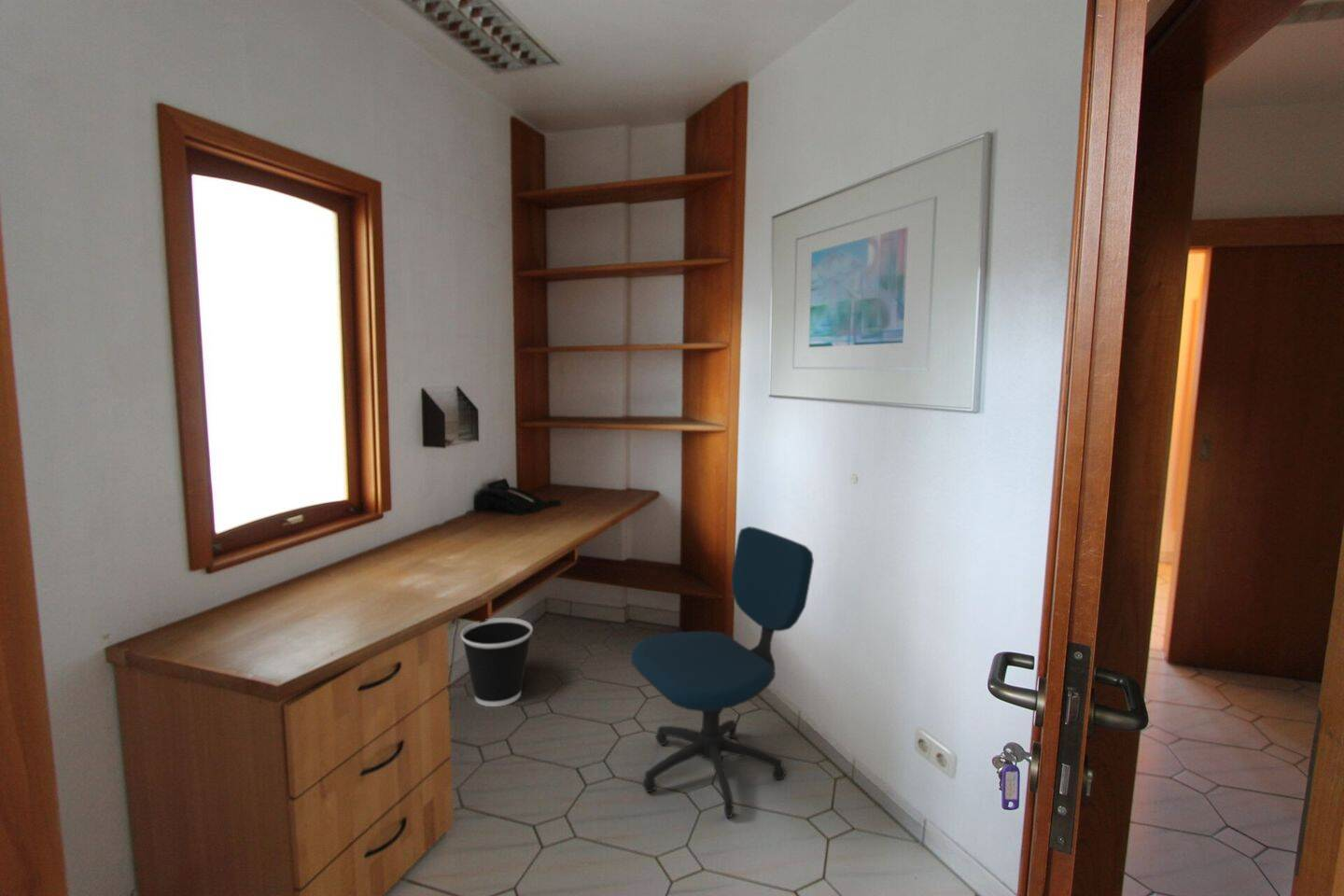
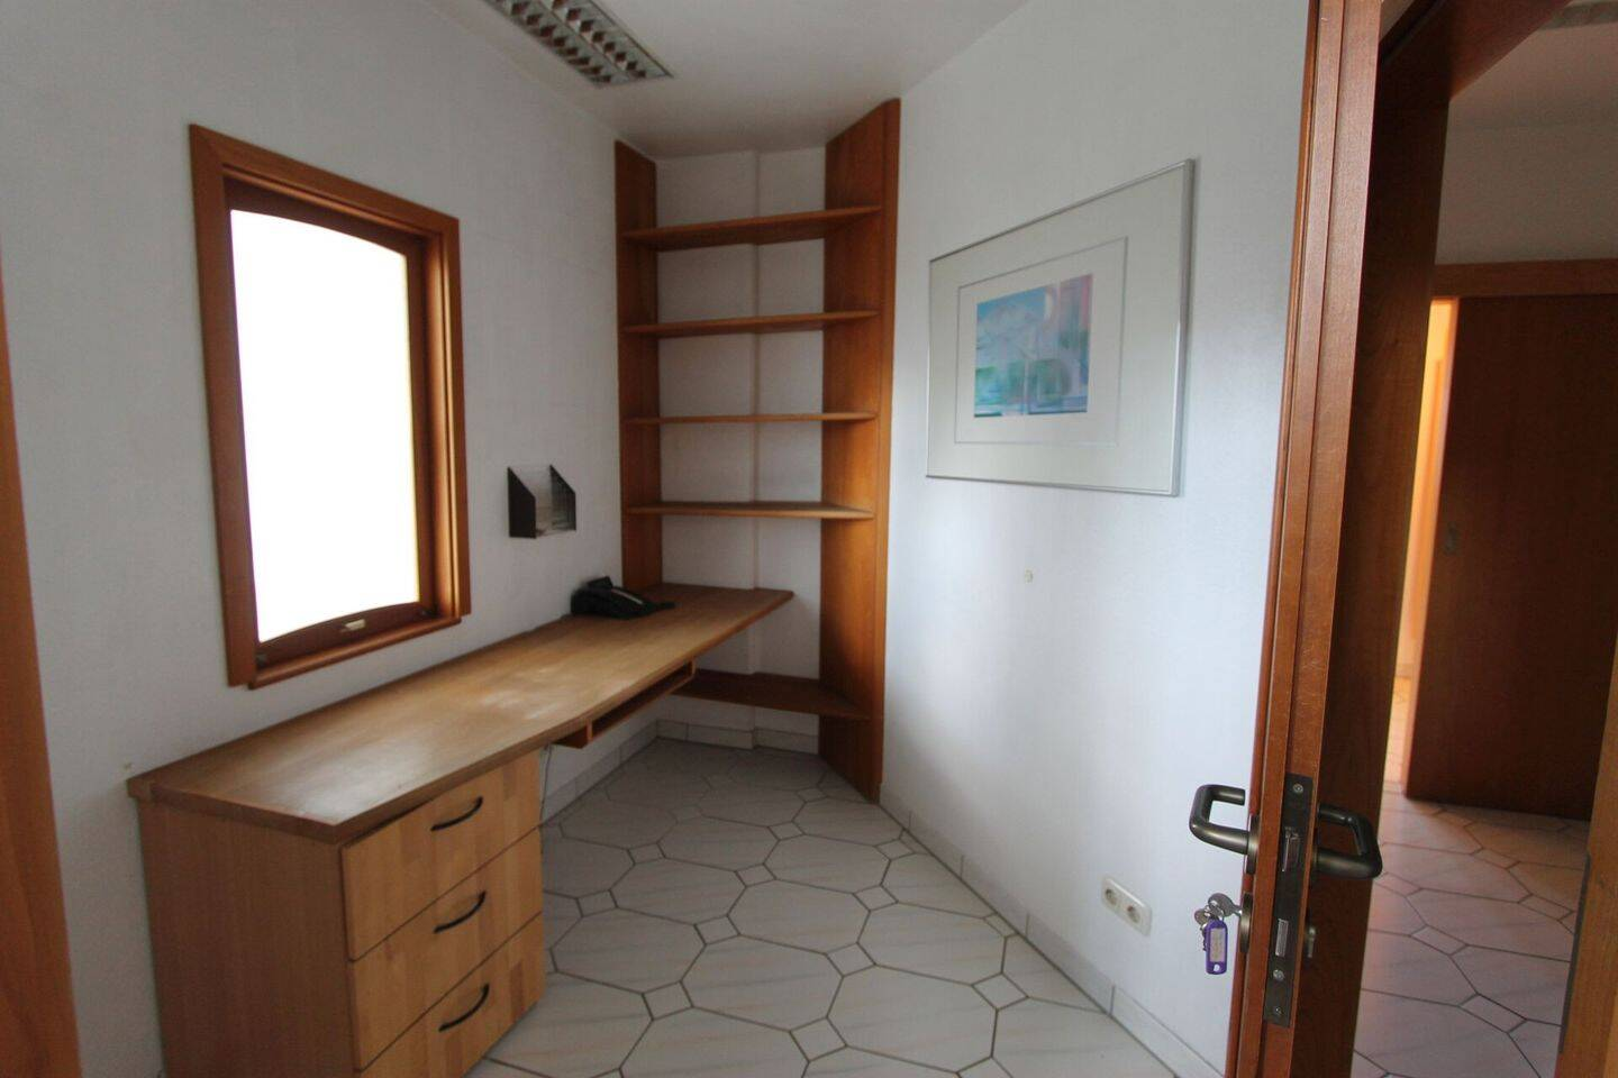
- wastebasket [460,617,534,707]
- office chair [630,525,815,819]
